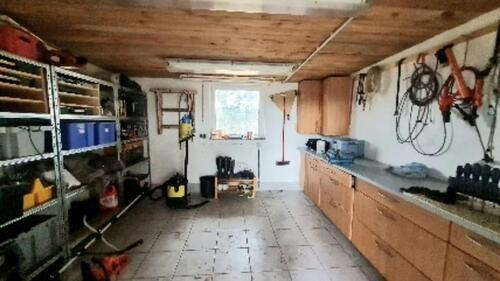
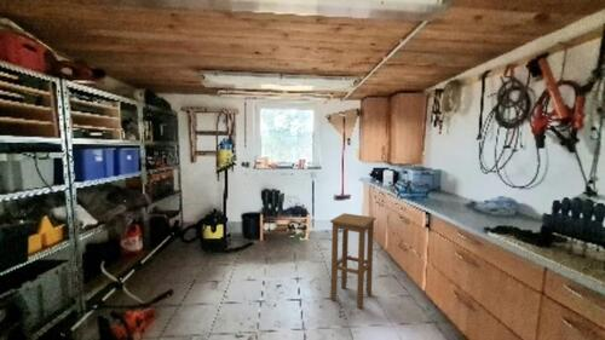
+ stool [329,212,378,310]
